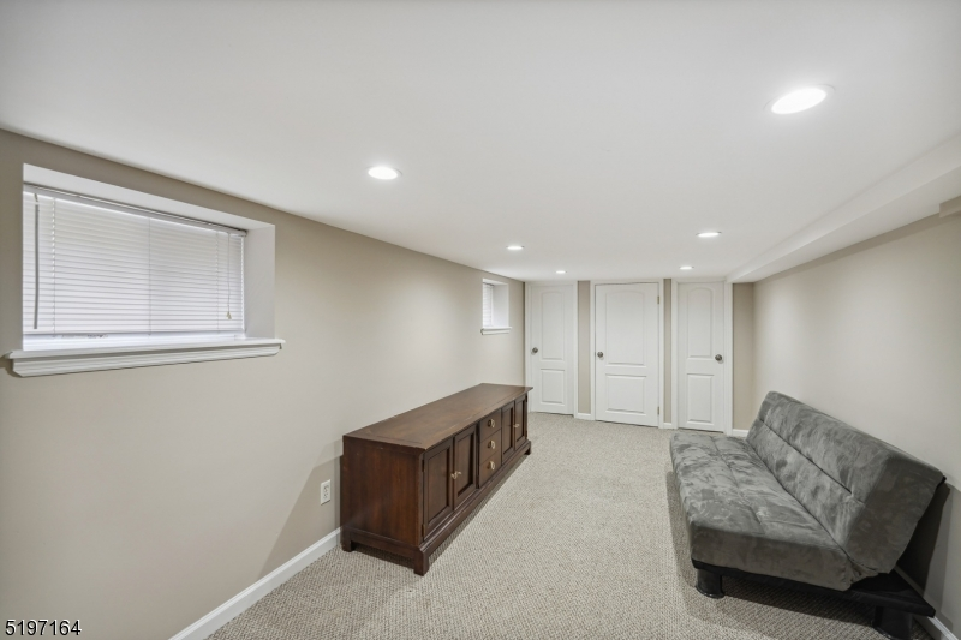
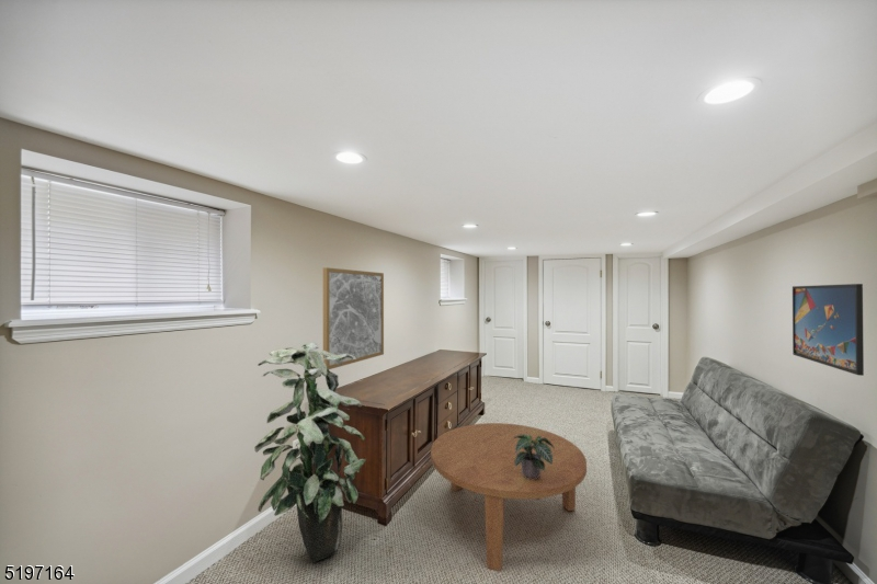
+ wall art [322,266,385,370]
+ coffee table [430,422,588,572]
+ indoor plant [254,342,367,563]
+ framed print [791,283,865,377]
+ potted plant [514,434,555,480]
